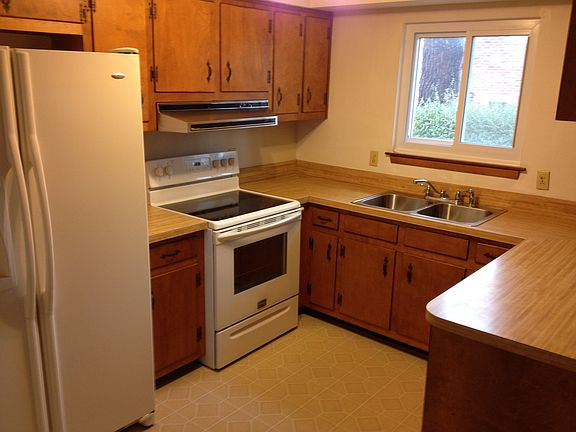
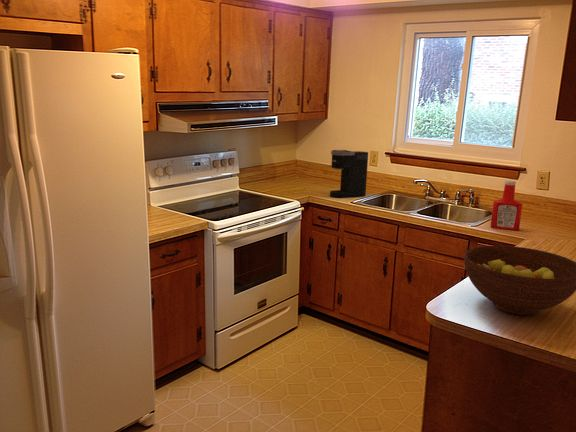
+ fruit bowl [463,245,576,316]
+ soap bottle [490,180,523,231]
+ coffee maker [329,149,369,198]
